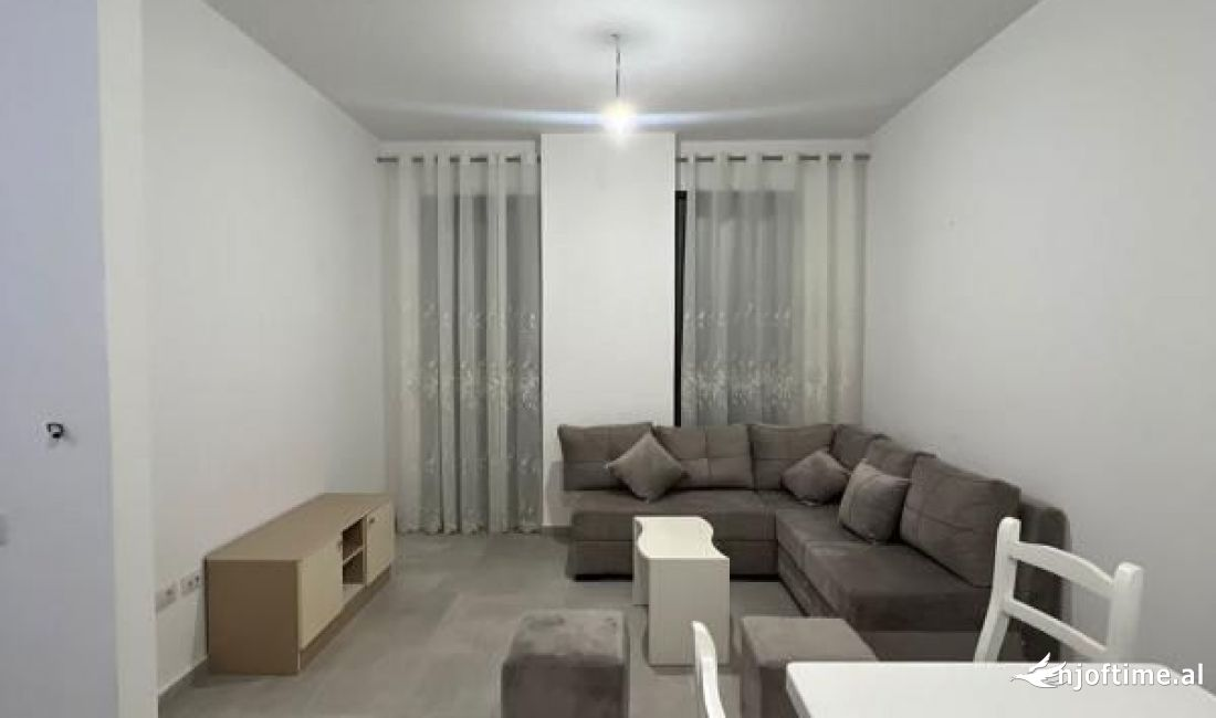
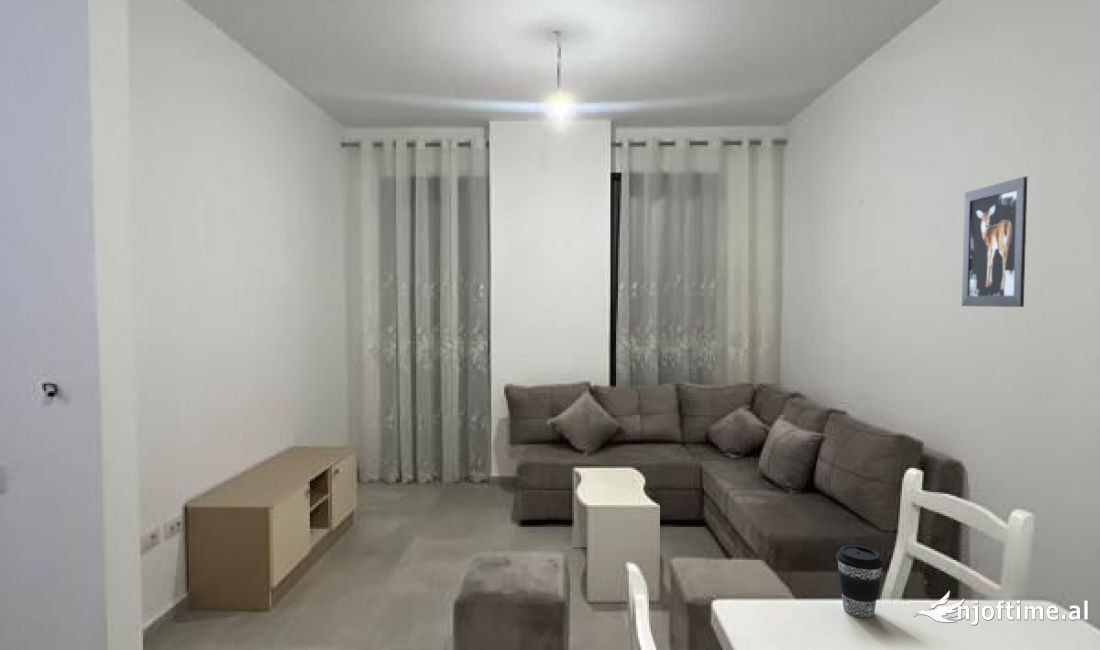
+ wall art [961,176,1028,308]
+ coffee cup [835,544,884,618]
